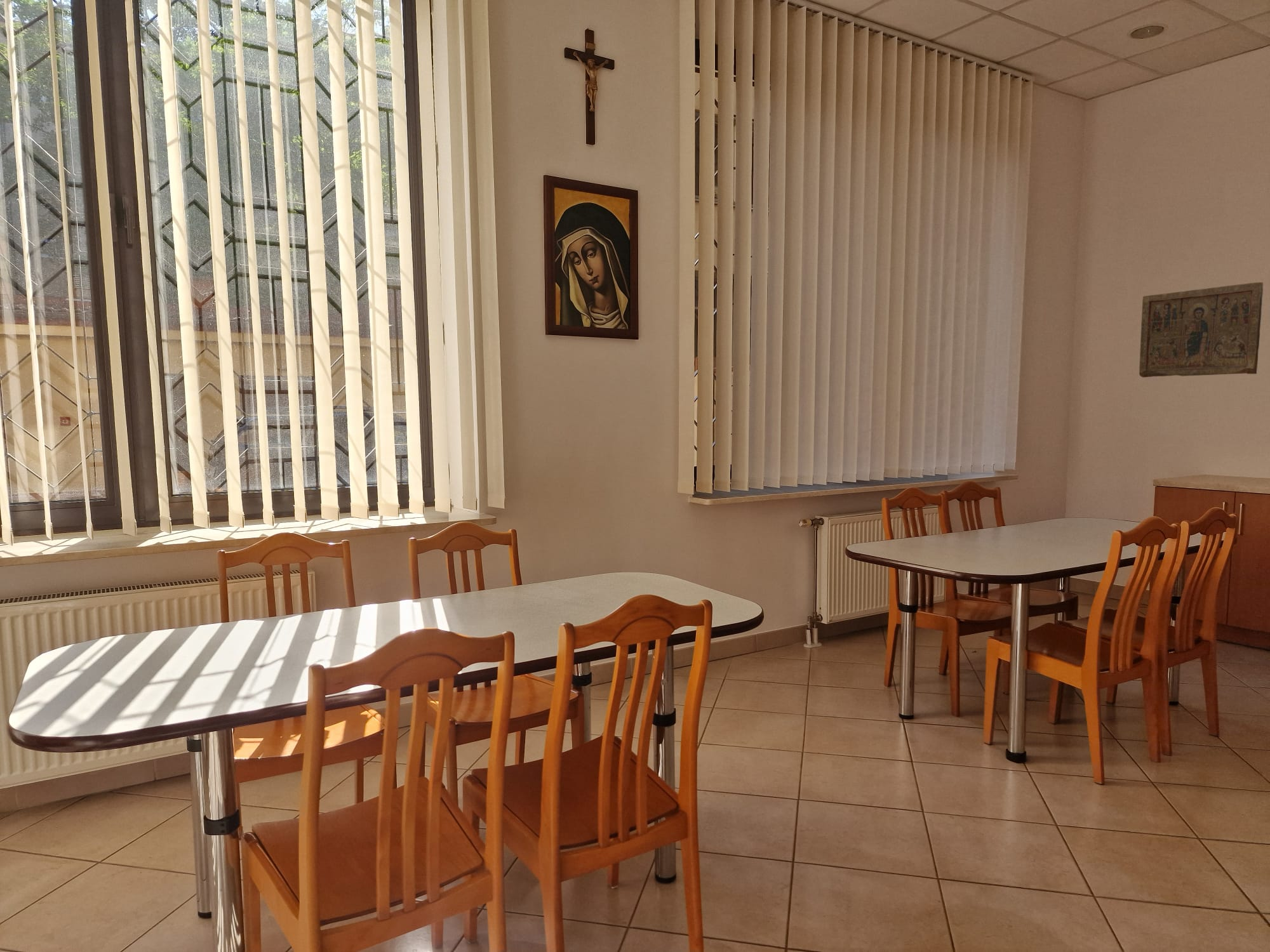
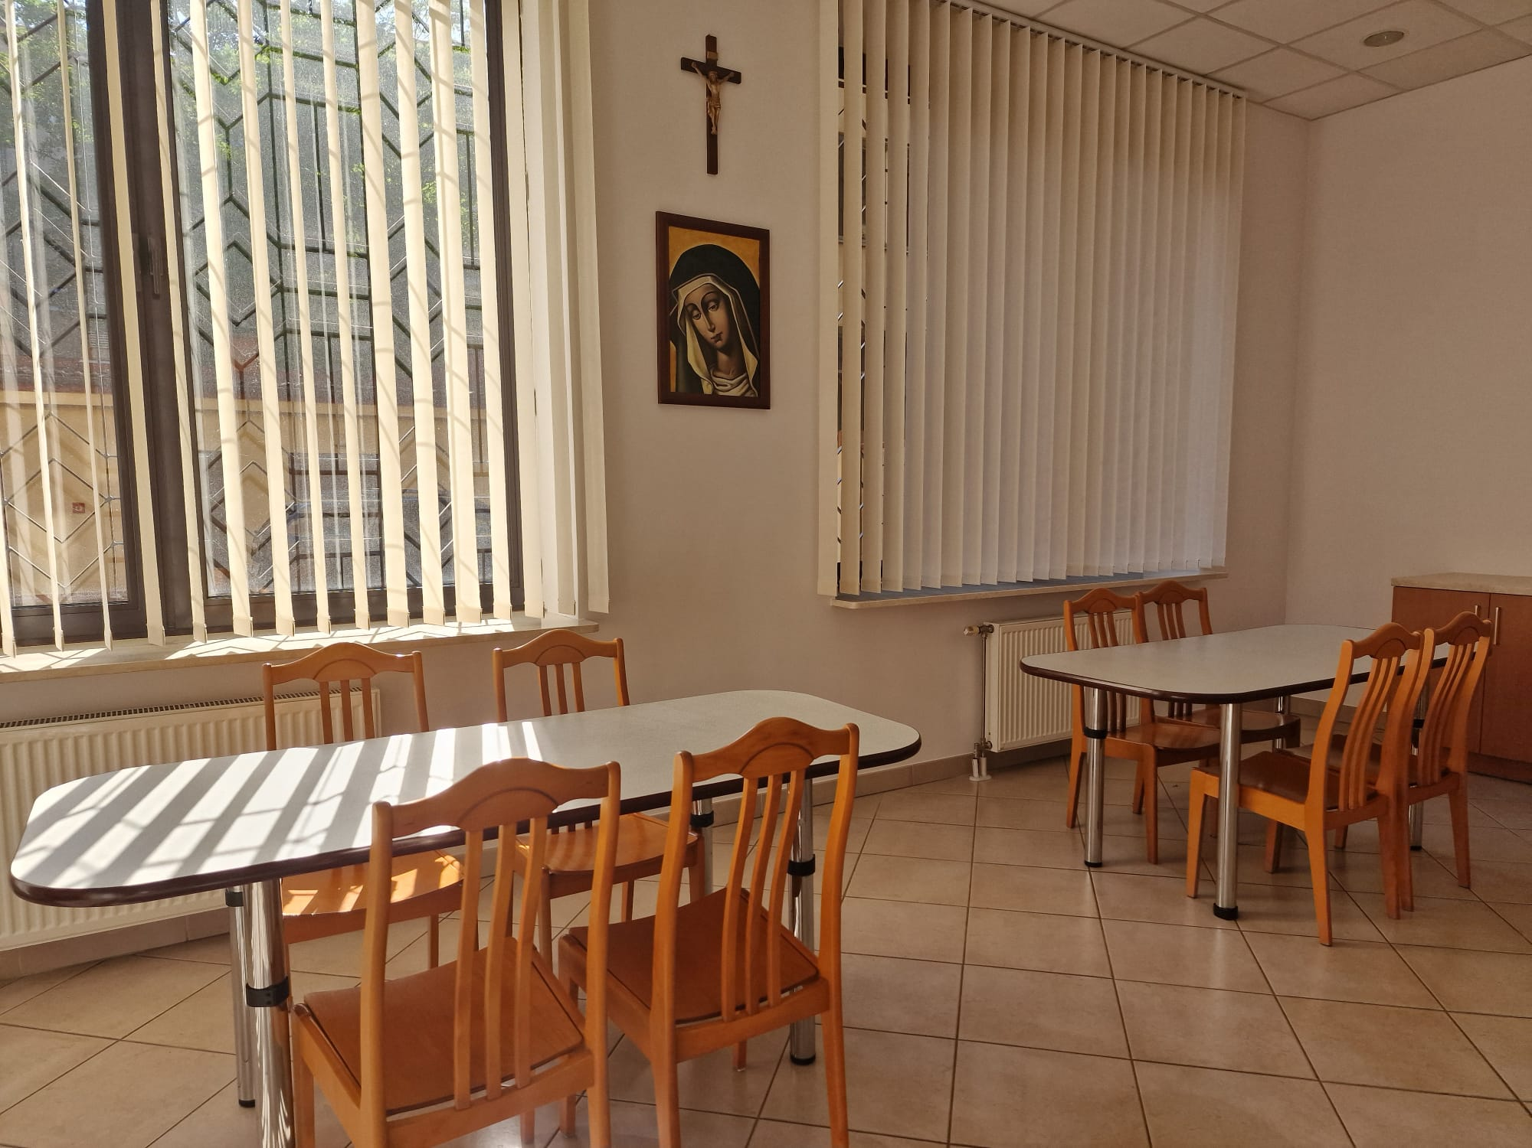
- religious icon [1139,282,1264,378]
